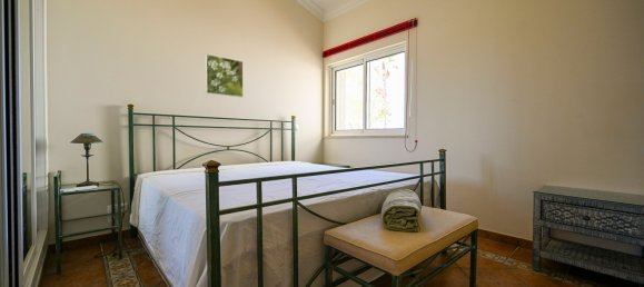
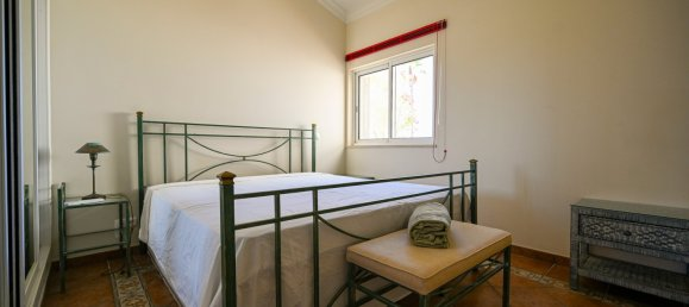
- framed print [205,53,244,99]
